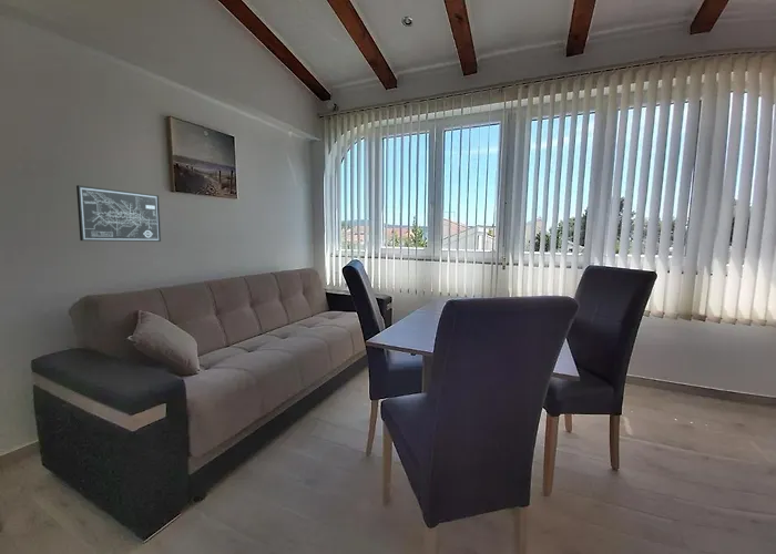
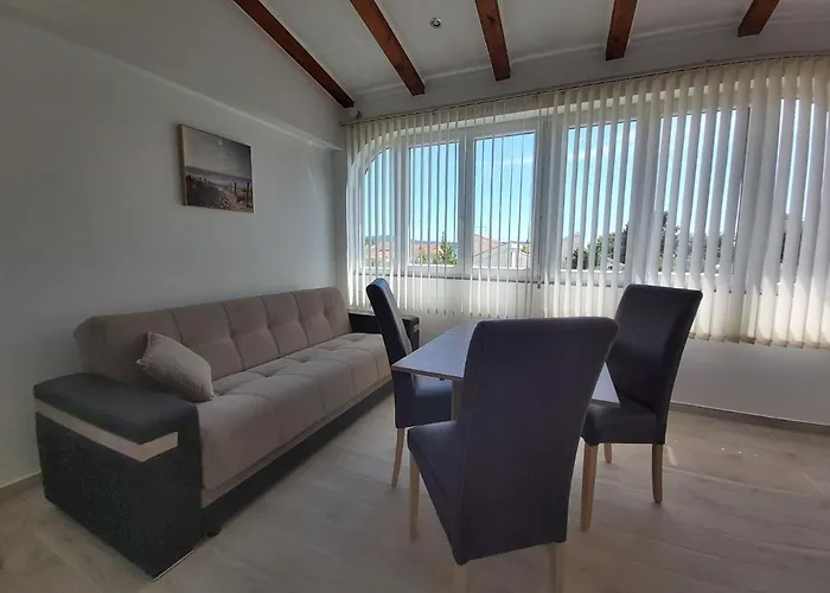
- wall art [75,184,162,243]
